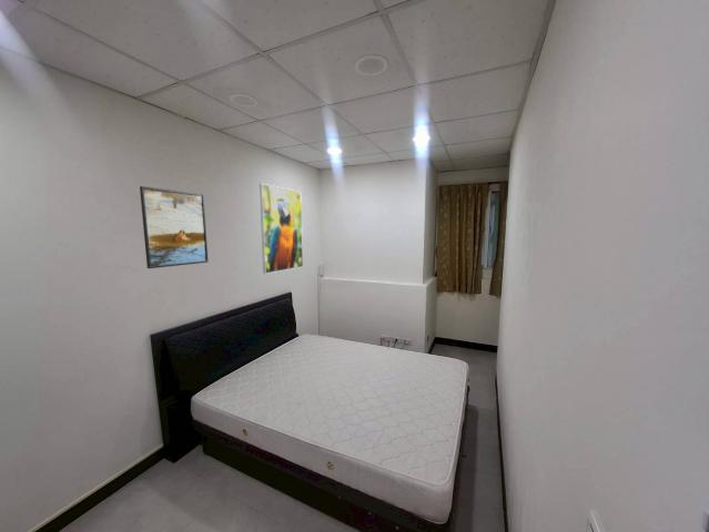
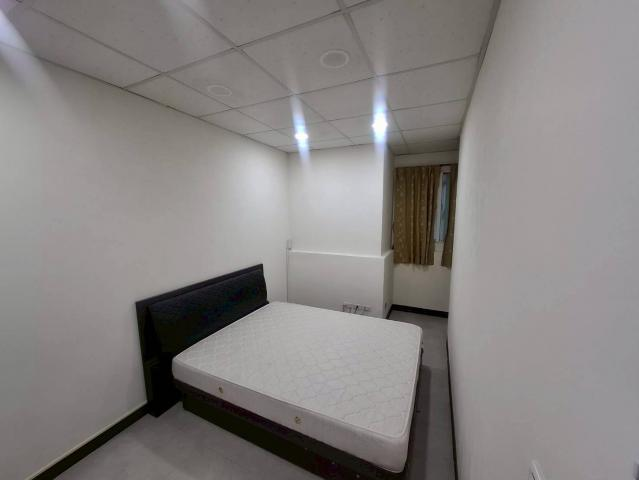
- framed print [139,185,210,269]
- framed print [259,183,304,275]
